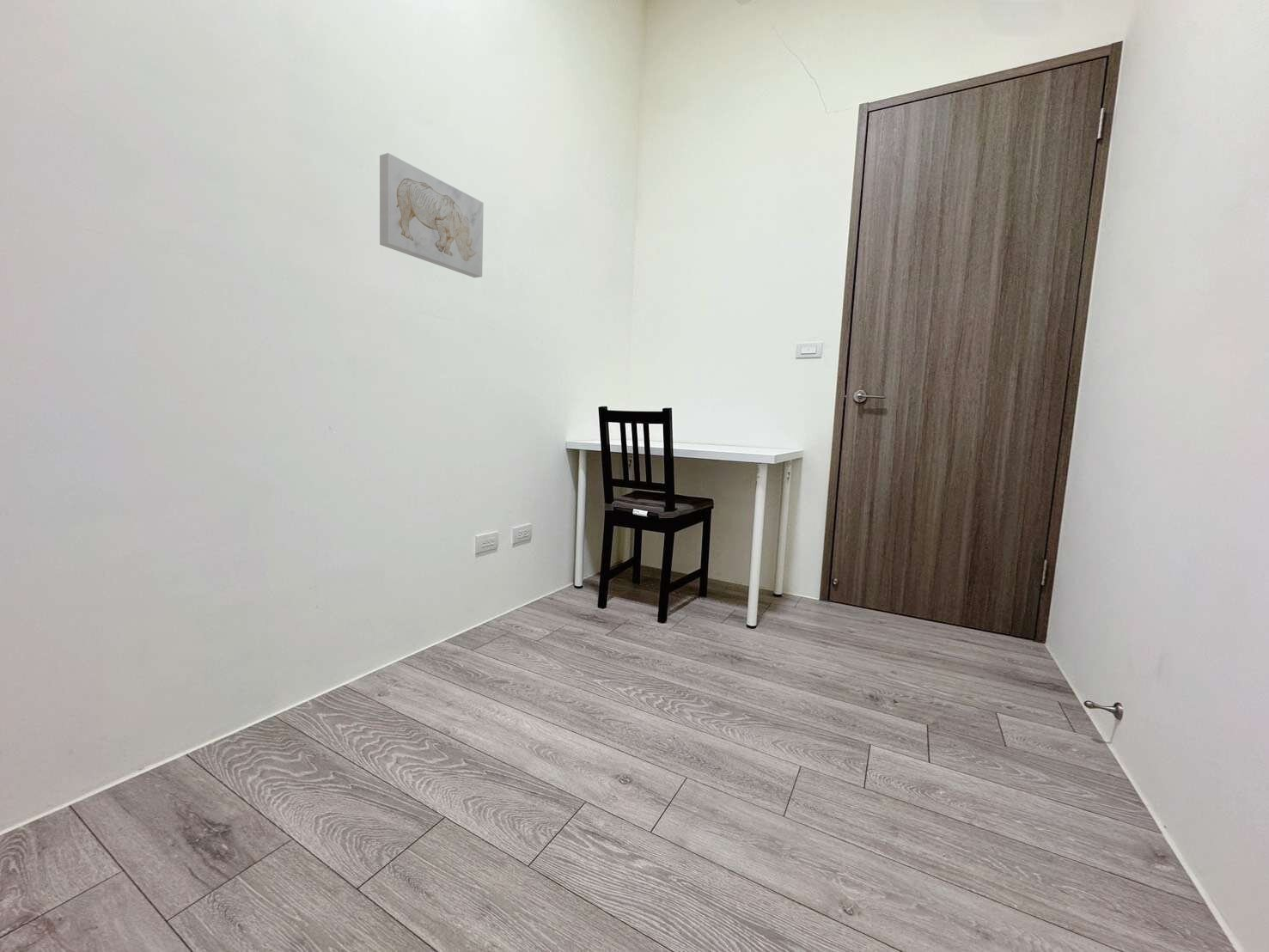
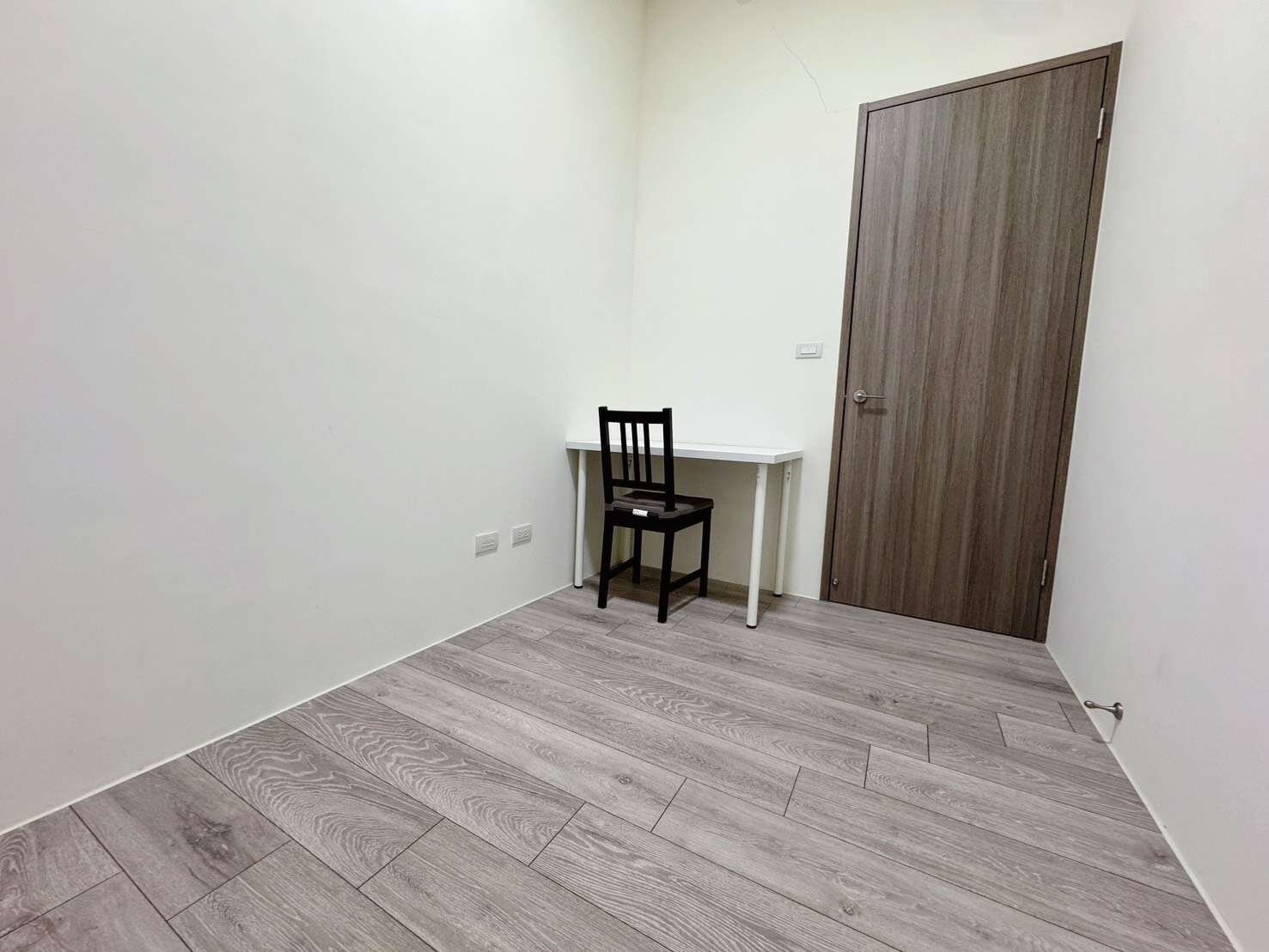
- wall art [379,152,485,278]
